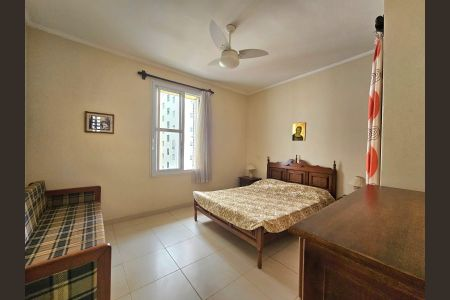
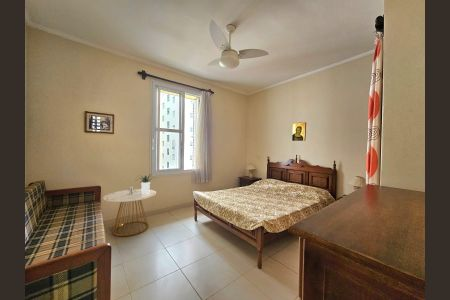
+ side table [102,186,157,238]
+ potted plant [134,173,159,194]
